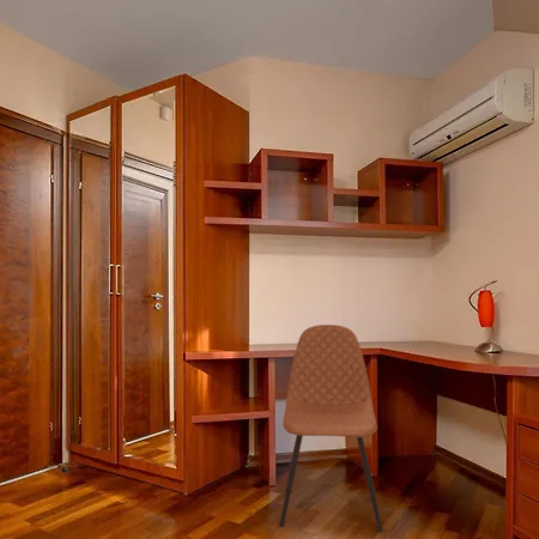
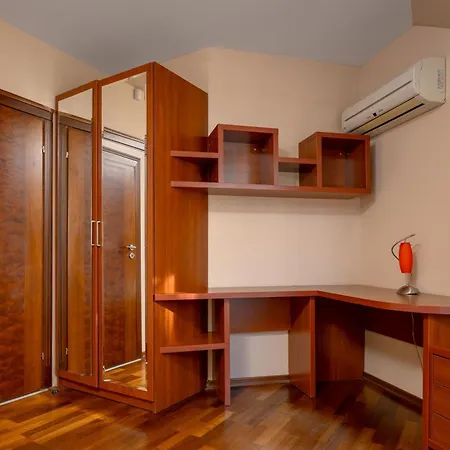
- chair [278,323,384,533]
